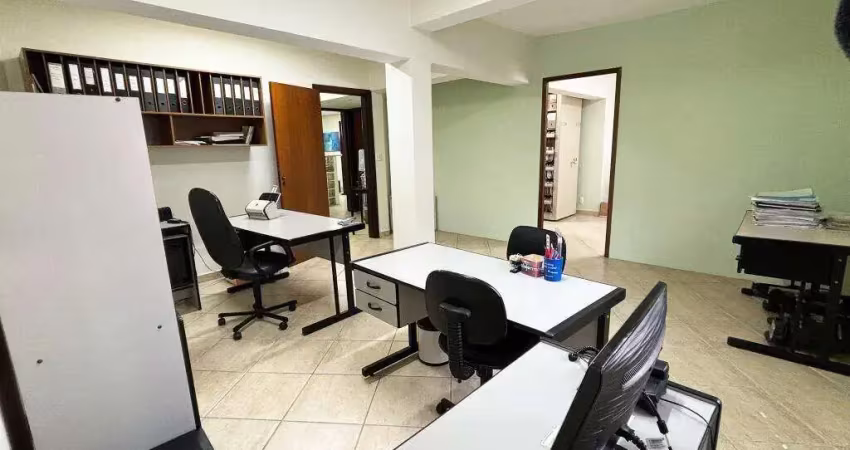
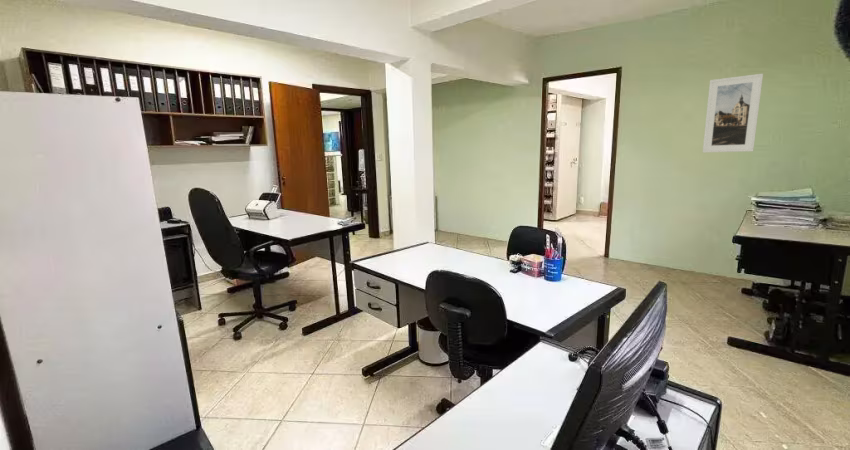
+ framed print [702,73,764,153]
